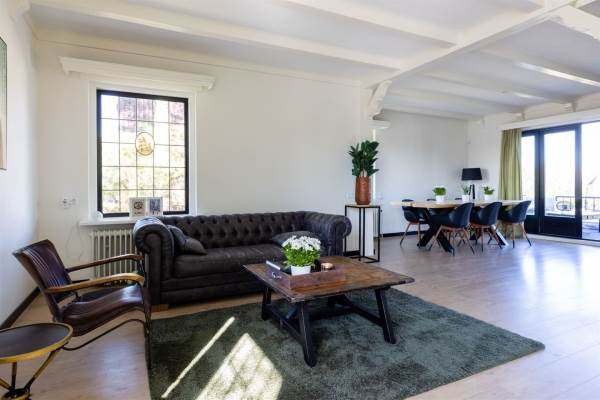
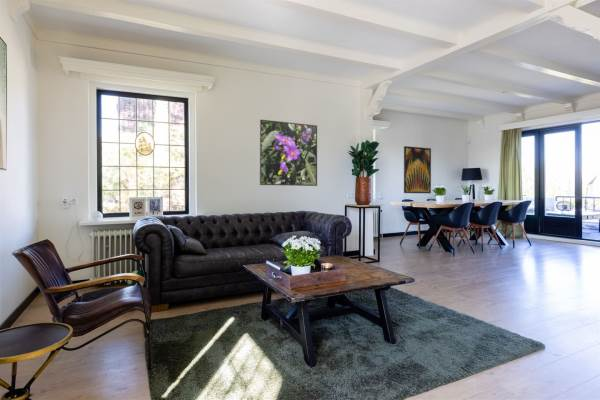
+ wall art [403,145,432,194]
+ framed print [259,119,318,187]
